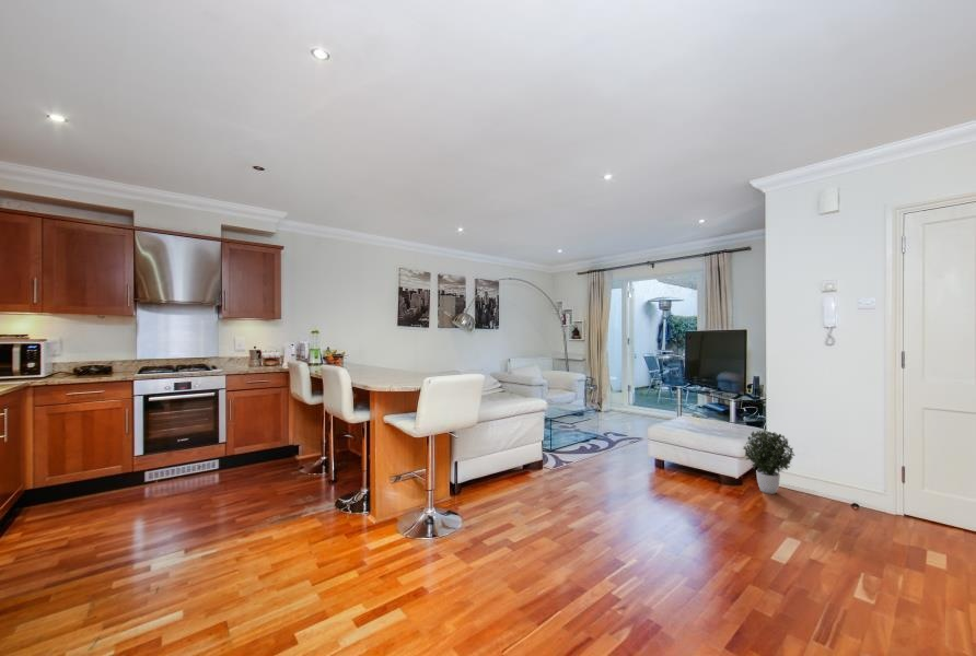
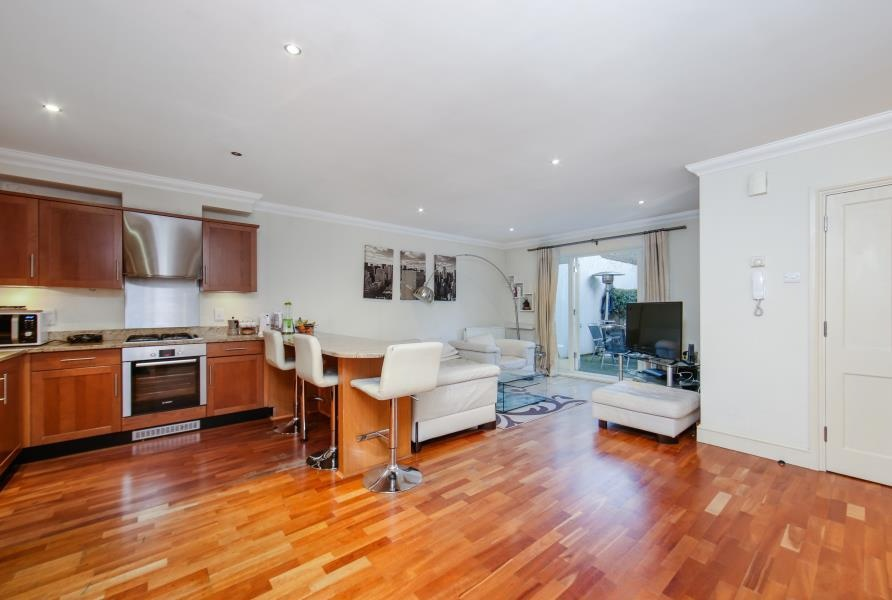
- potted plant [742,429,797,495]
